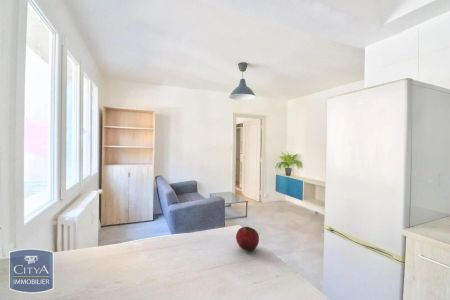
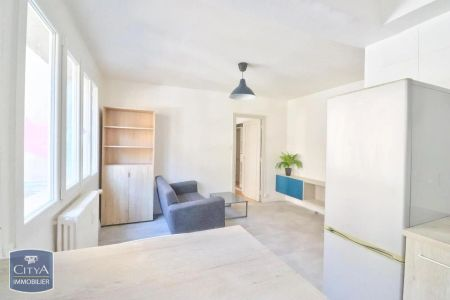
- fruit [235,226,260,252]
